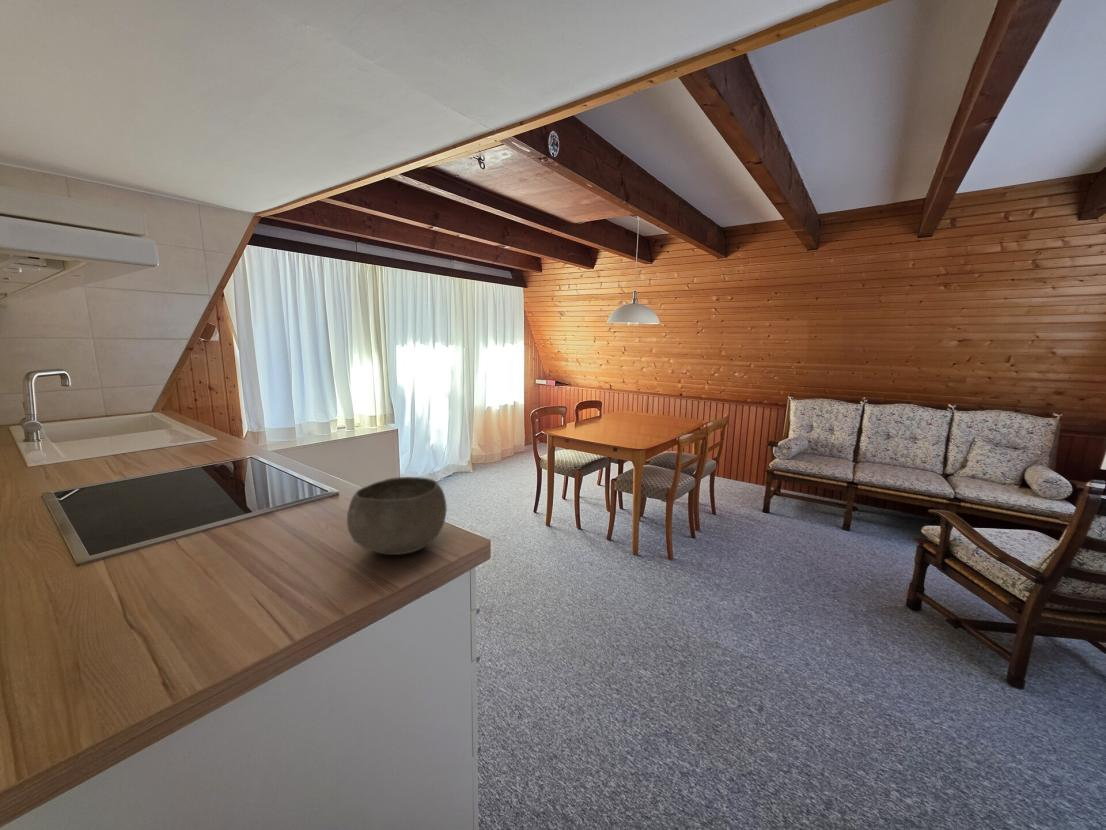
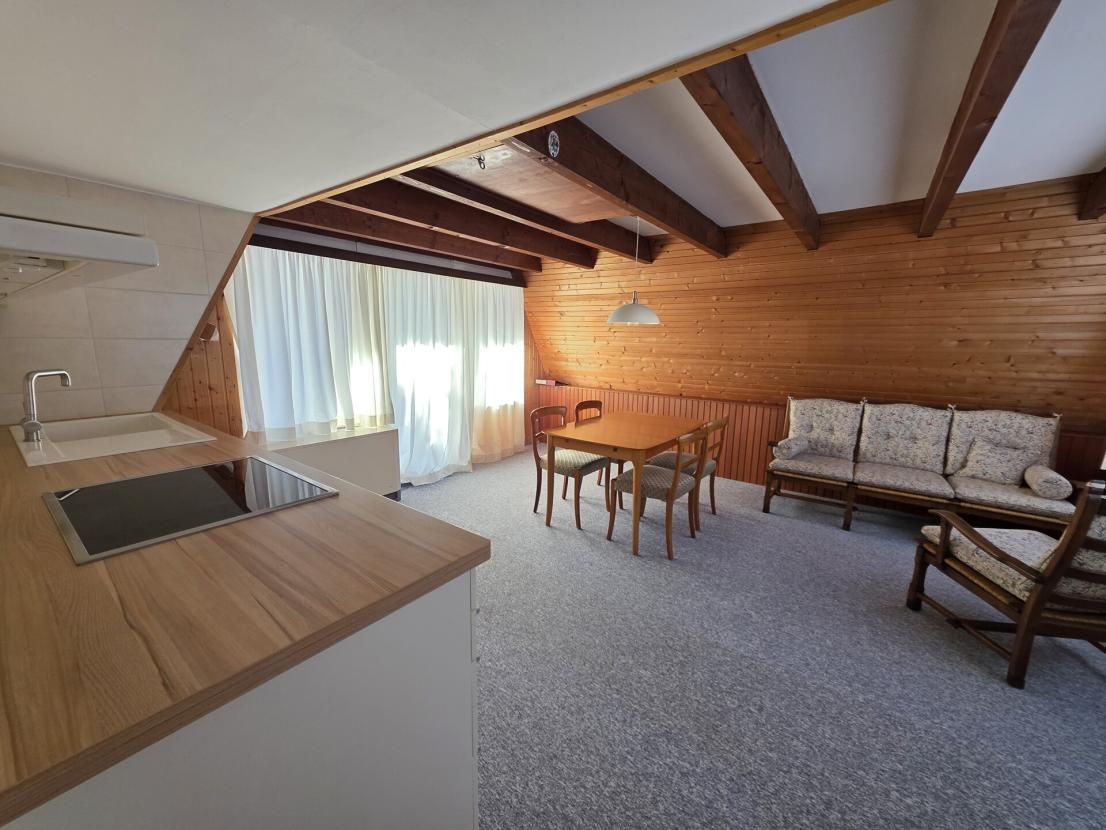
- bowl [346,476,448,556]
